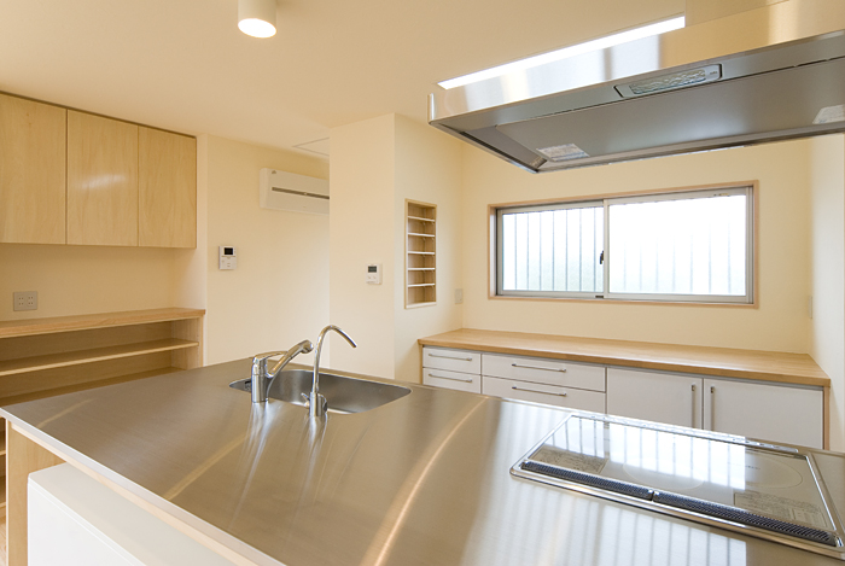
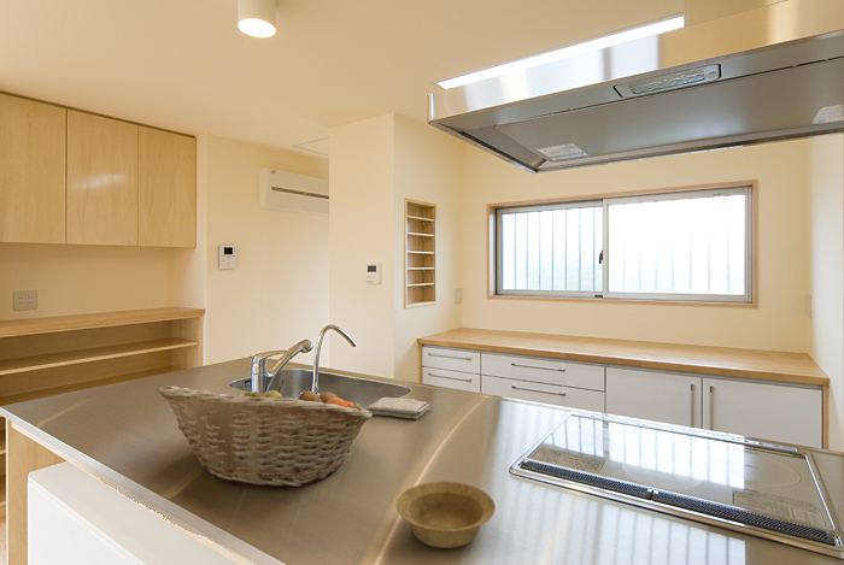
+ washcloth [365,396,430,420]
+ bowl [395,481,497,549]
+ fruit basket [156,379,374,488]
